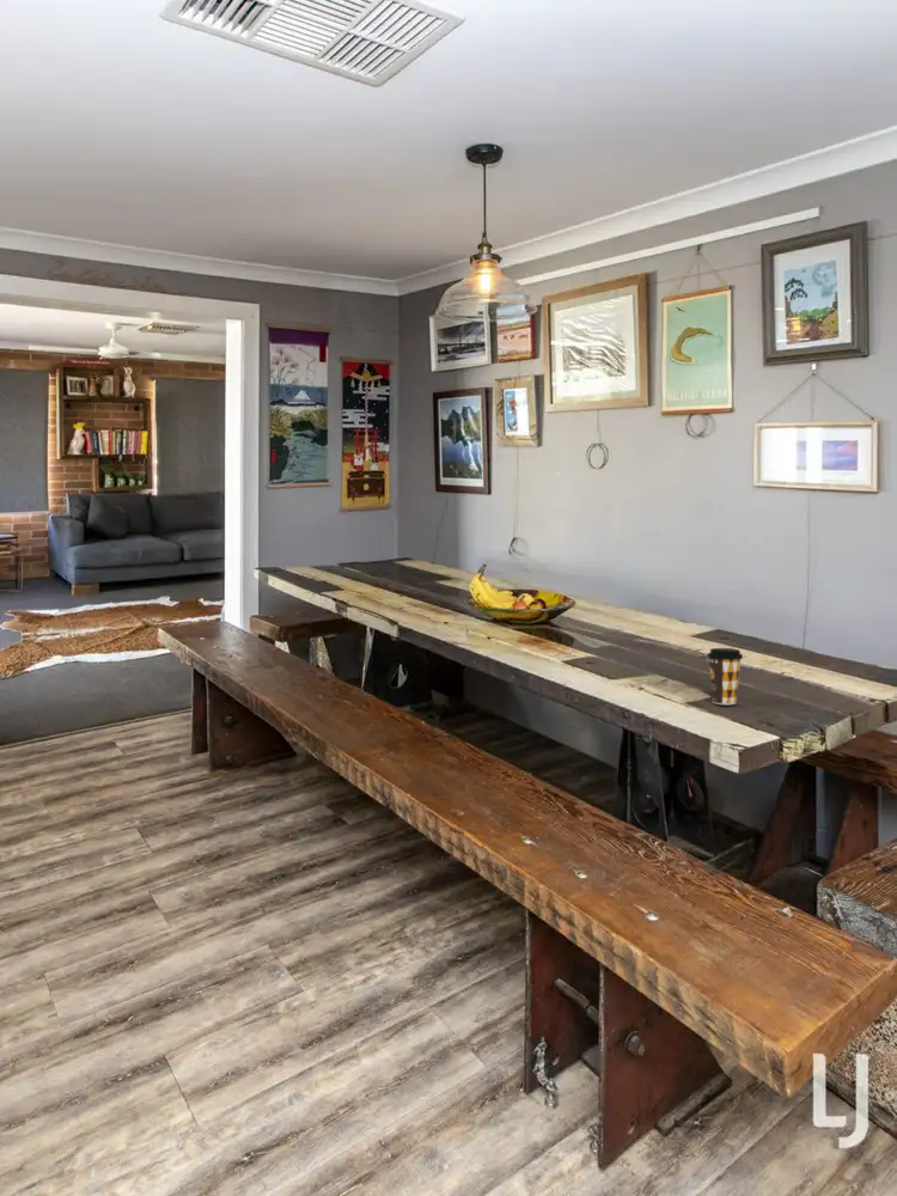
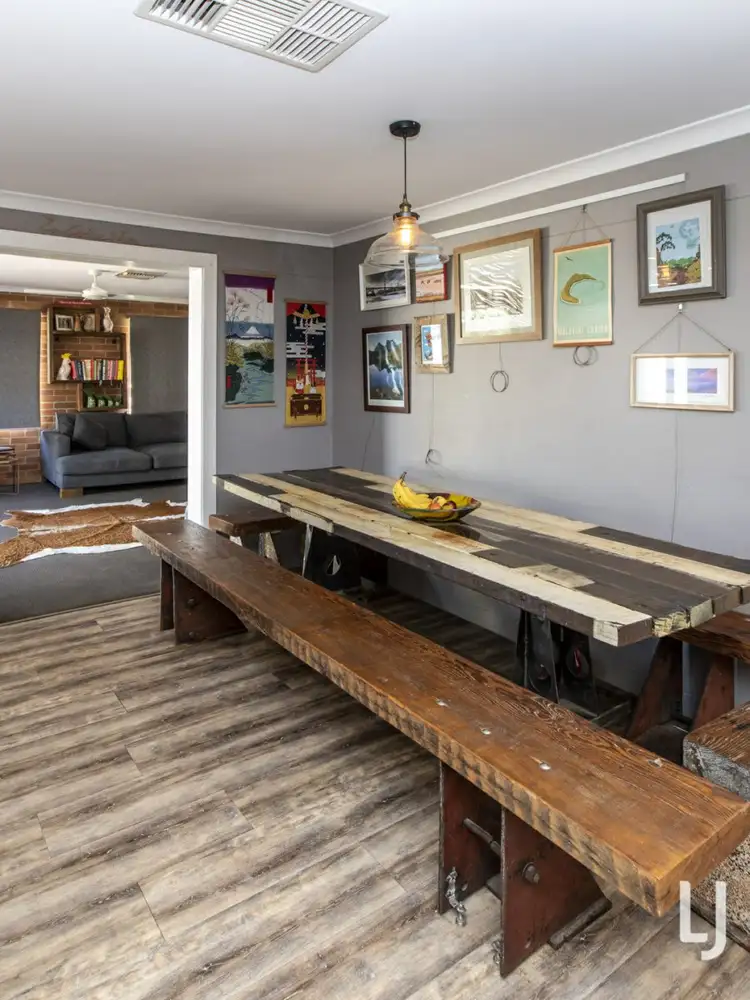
- coffee cup [706,647,744,706]
